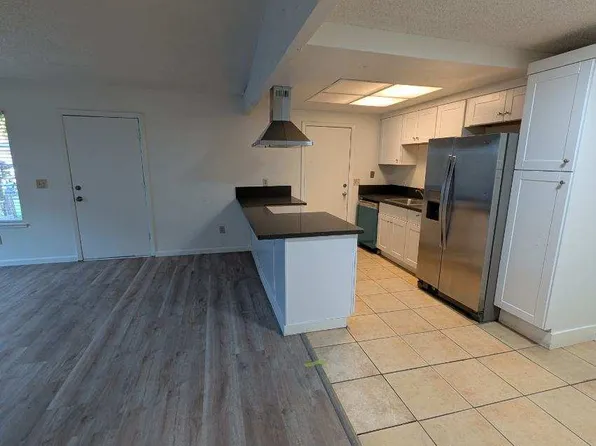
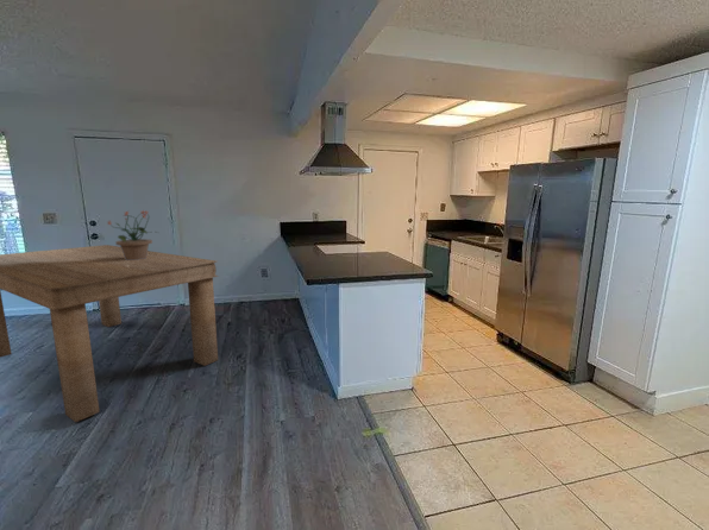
+ potted plant [106,208,159,260]
+ dining table [0,244,220,423]
